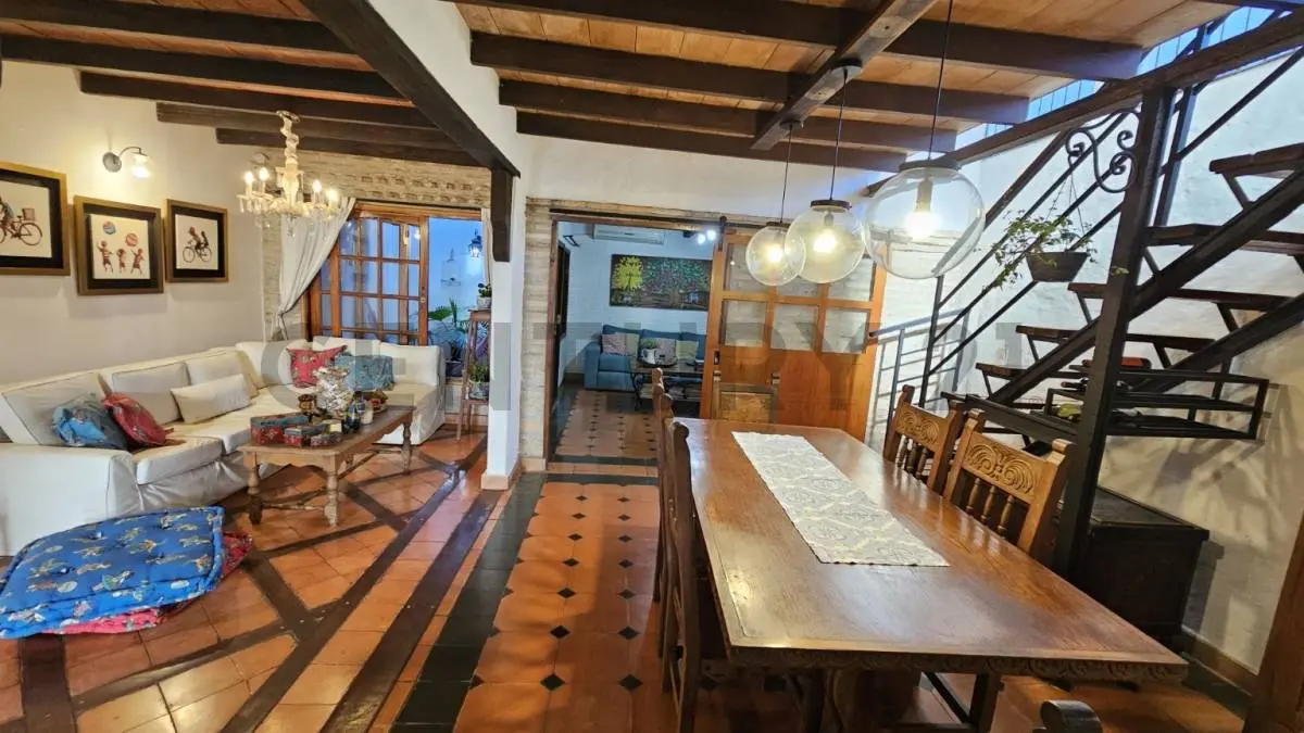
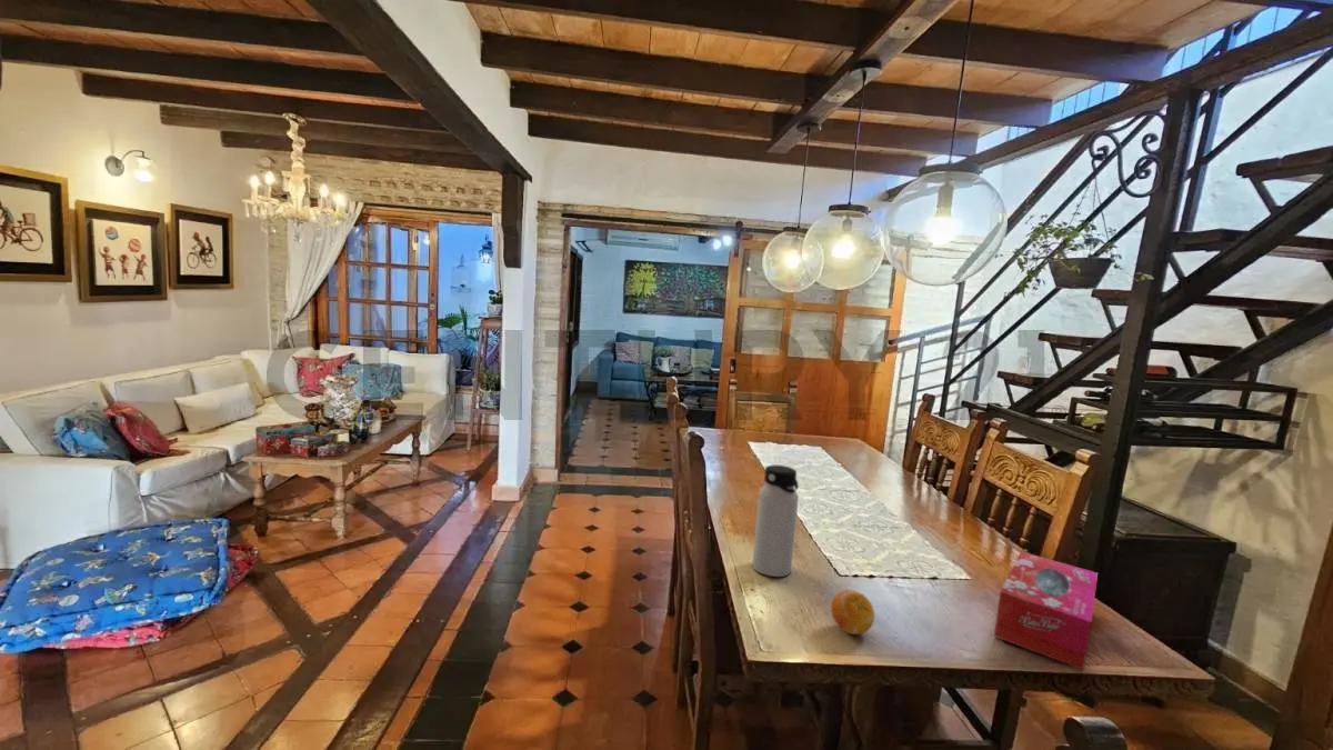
+ tissue box [993,550,1099,671]
+ water bottle [751,464,800,578]
+ fruit [830,589,875,636]
